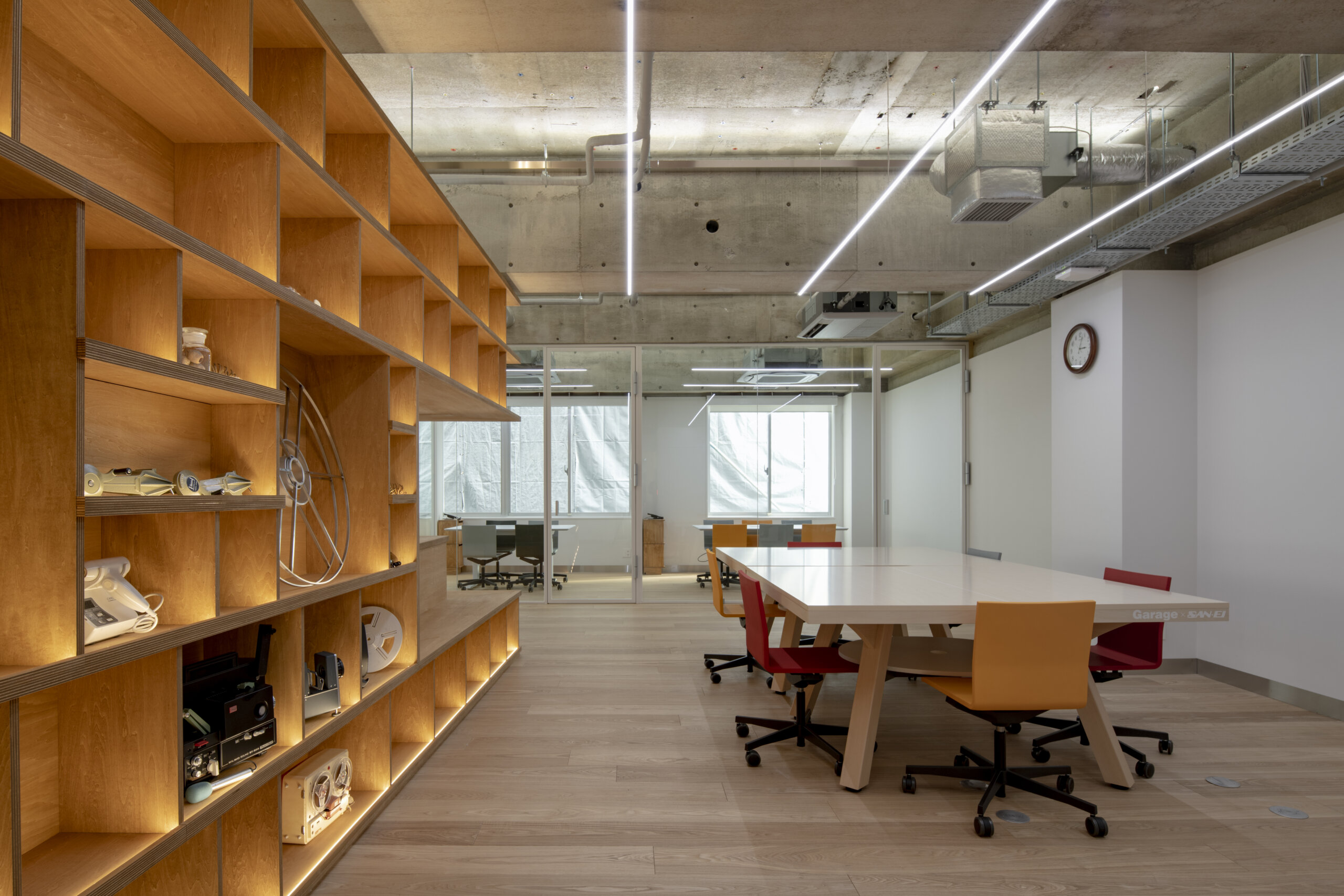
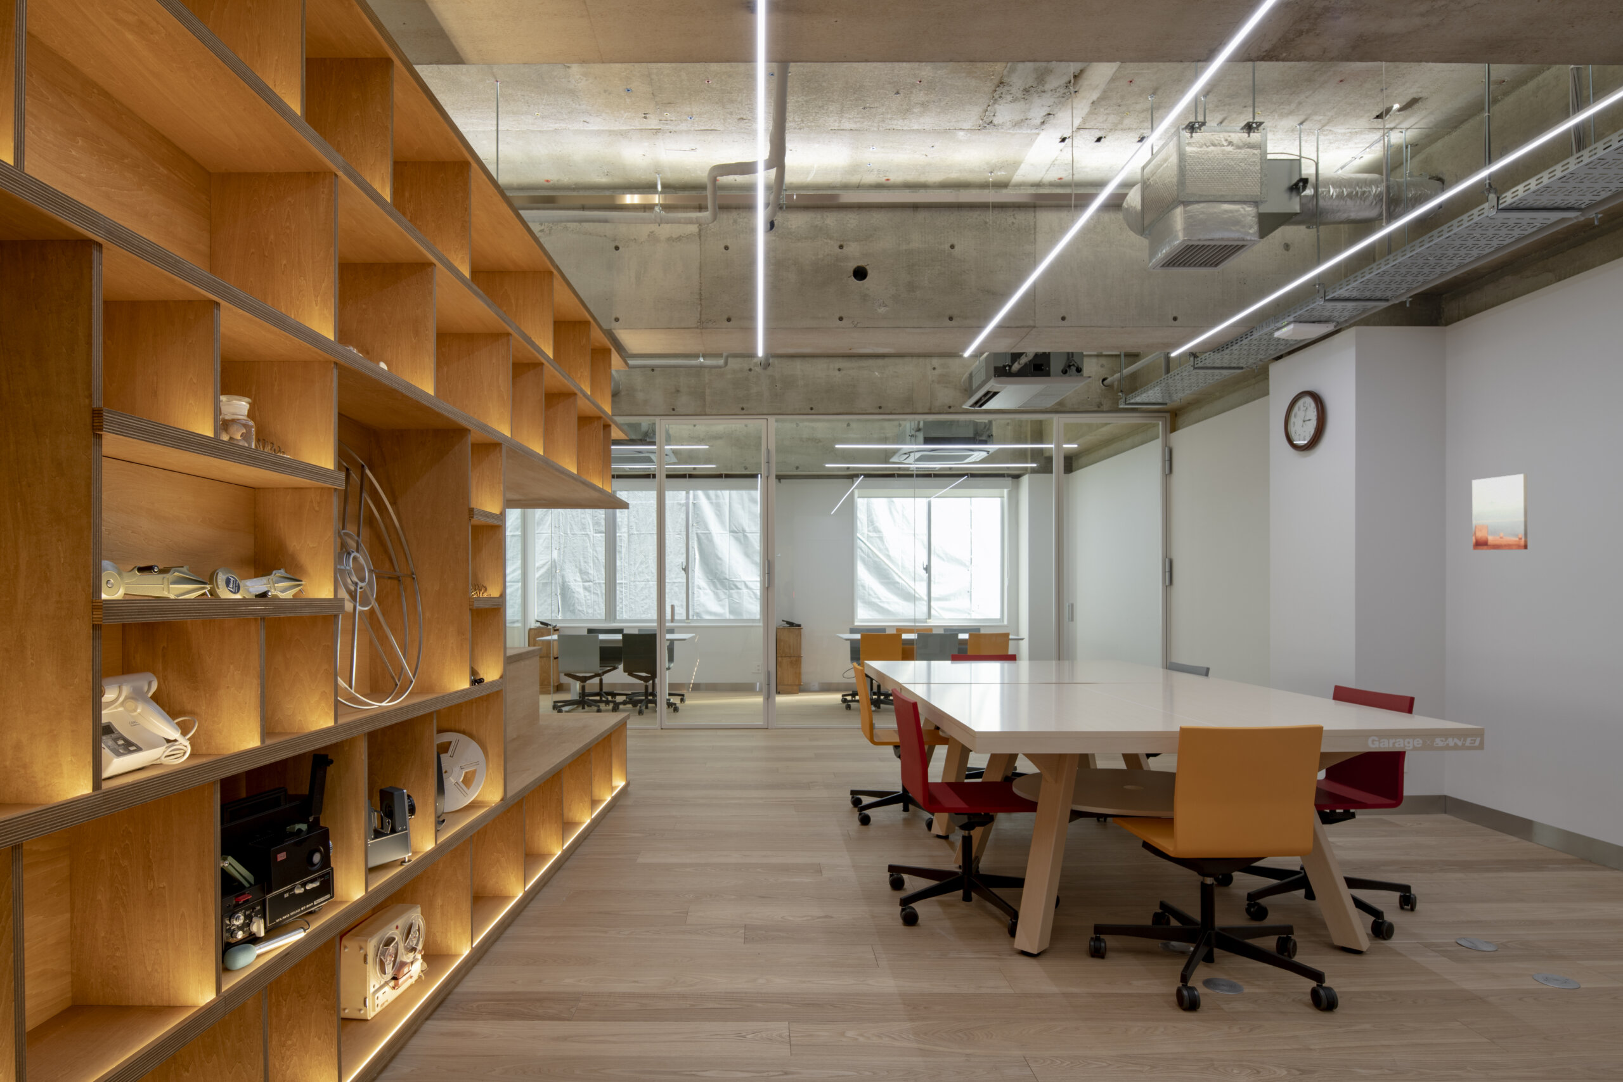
+ wall art [1472,473,1529,551]
